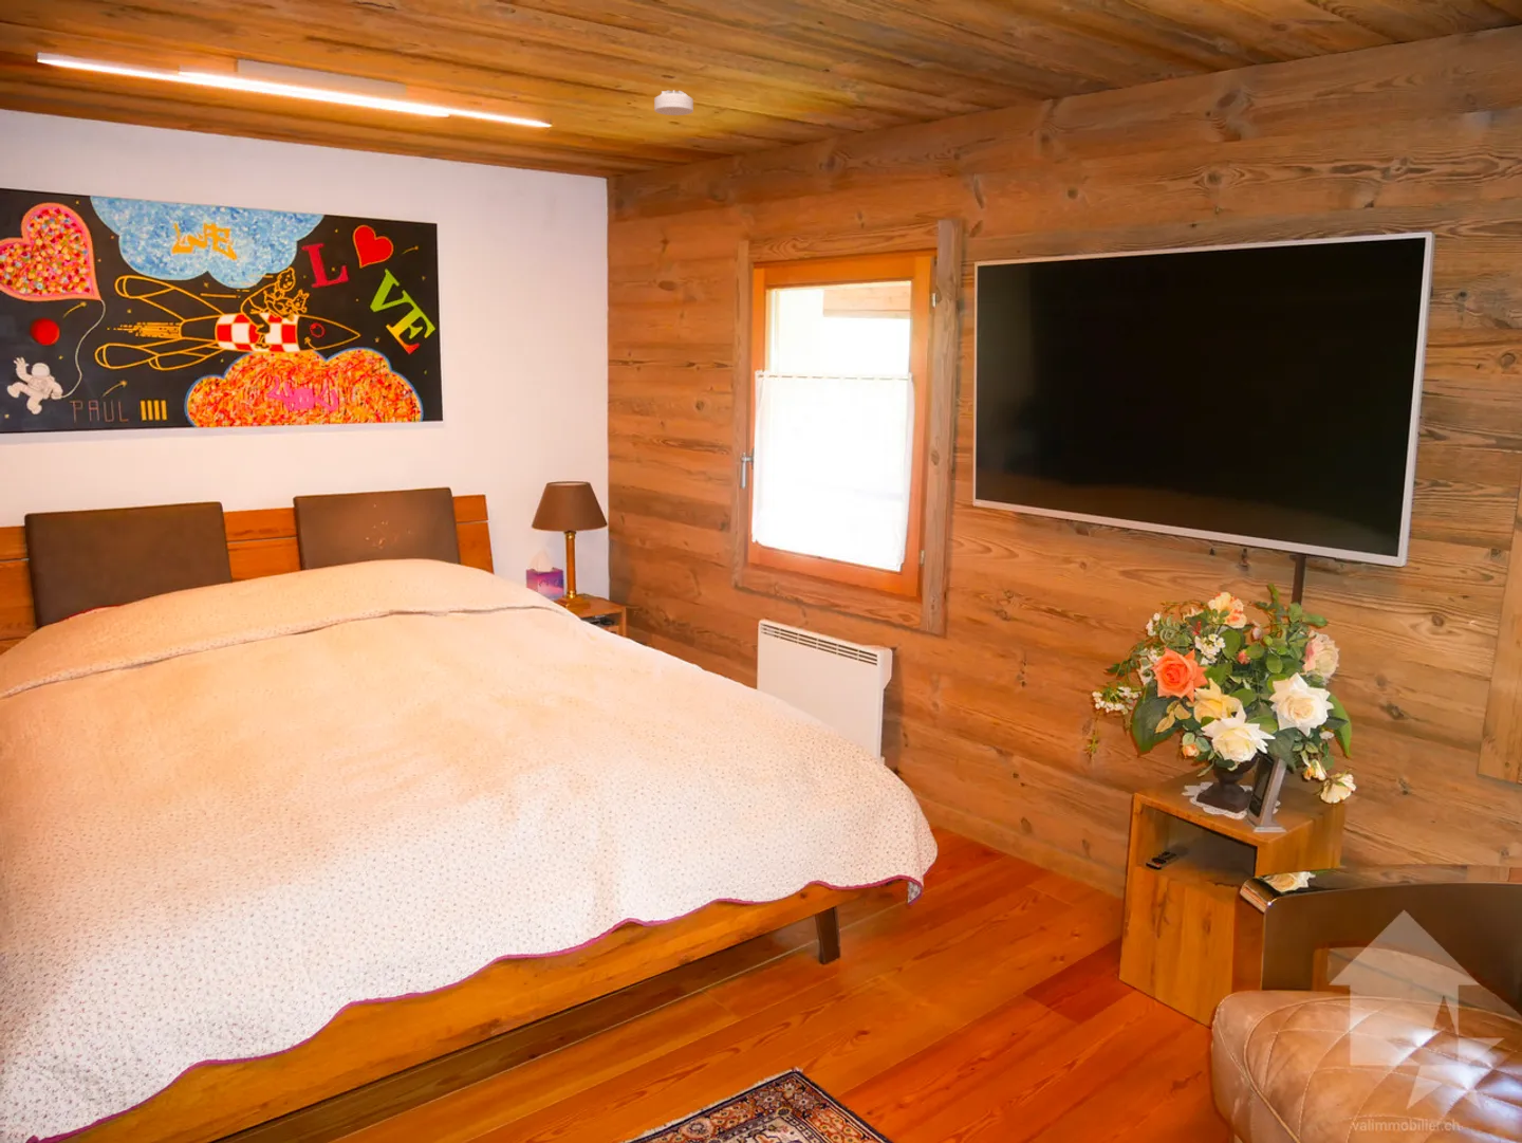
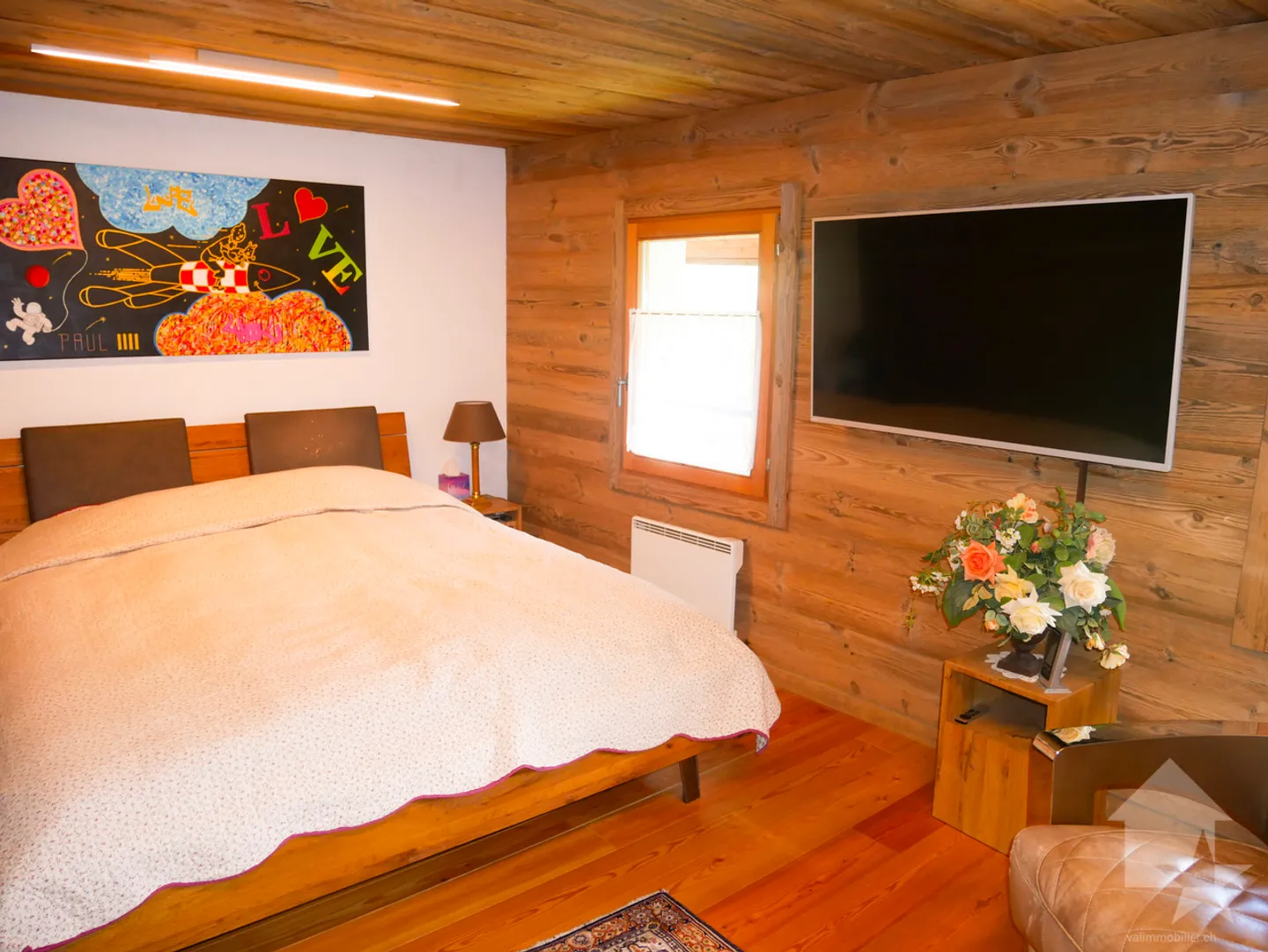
- smoke detector [653,89,695,116]
